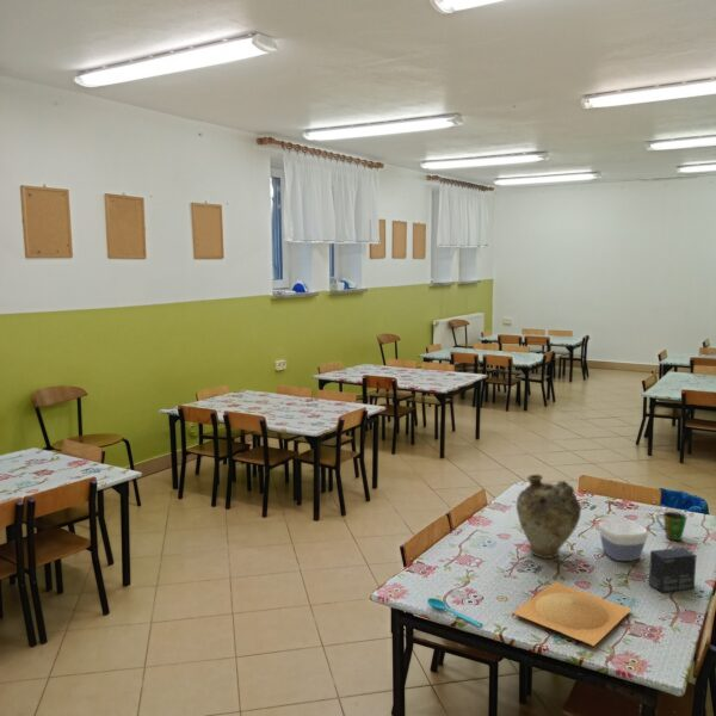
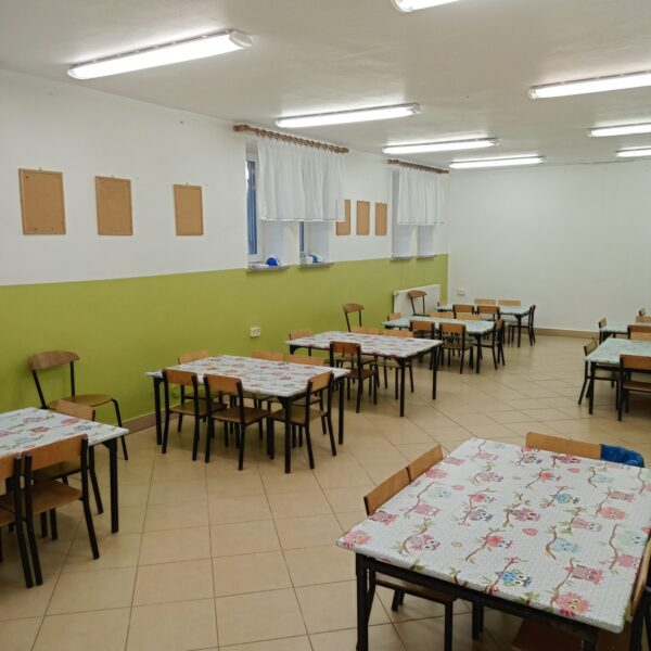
- cup [655,511,689,542]
- bowl [597,518,649,562]
- spoon [426,597,484,629]
- vase [514,474,582,560]
- small box [648,547,698,593]
- plate [512,581,632,647]
